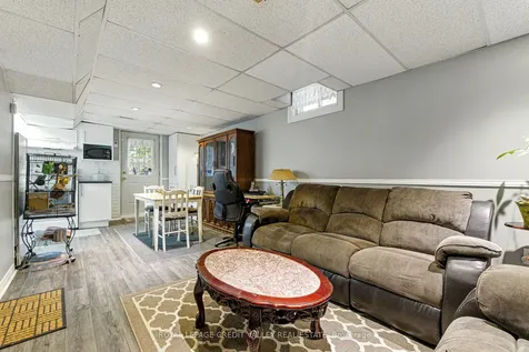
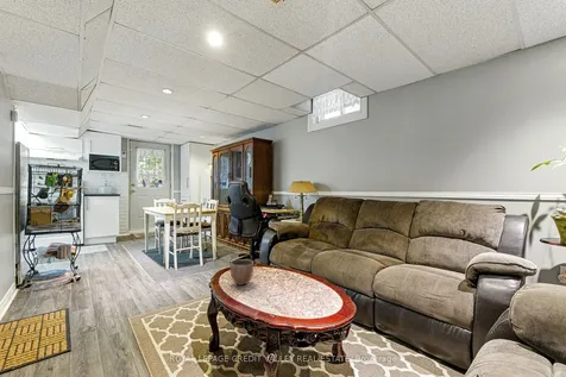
+ decorative bowl [228,259,254,287]
